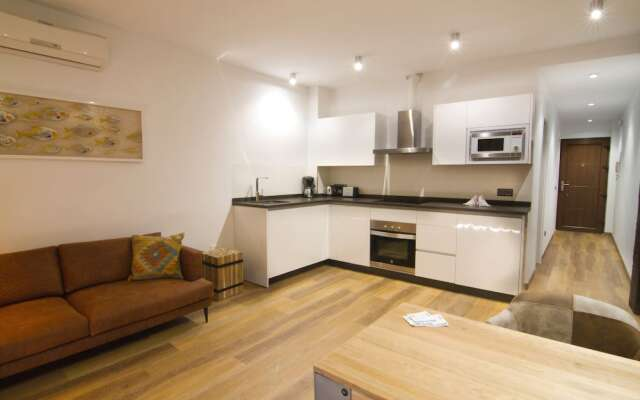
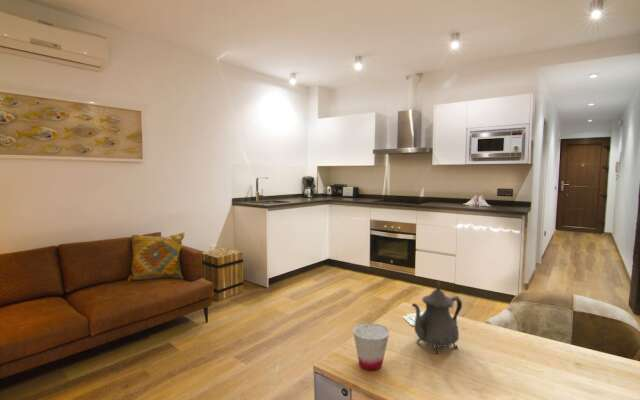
+ cup [352,322,390,371]
+ teapot [411,279,463,355]
